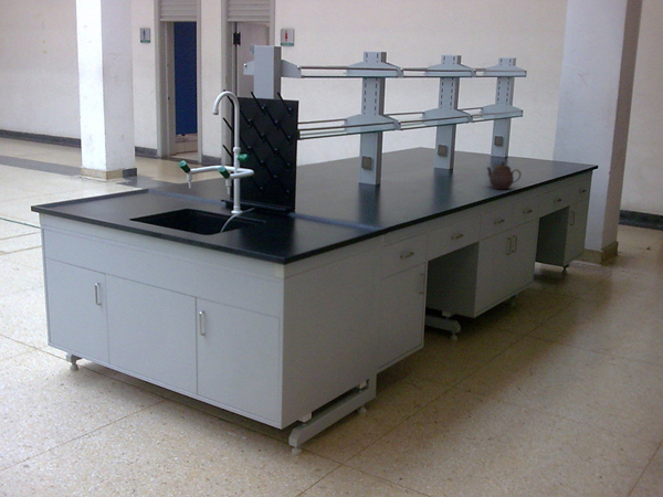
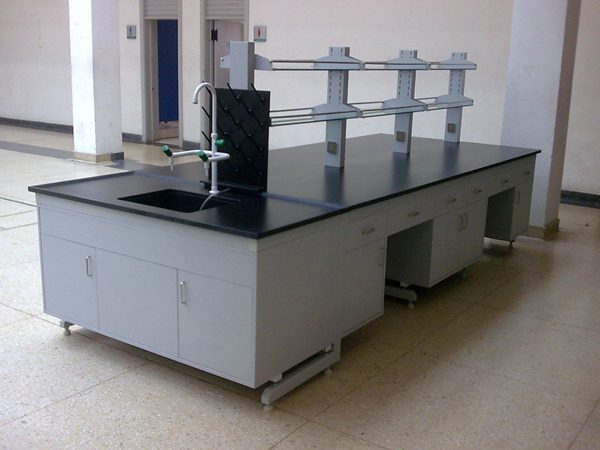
- teapot [485,160,523,190]
